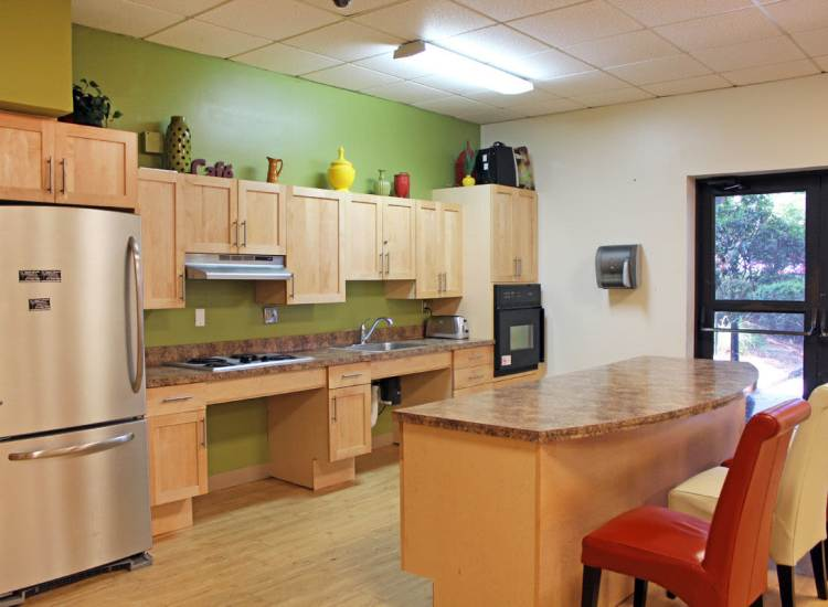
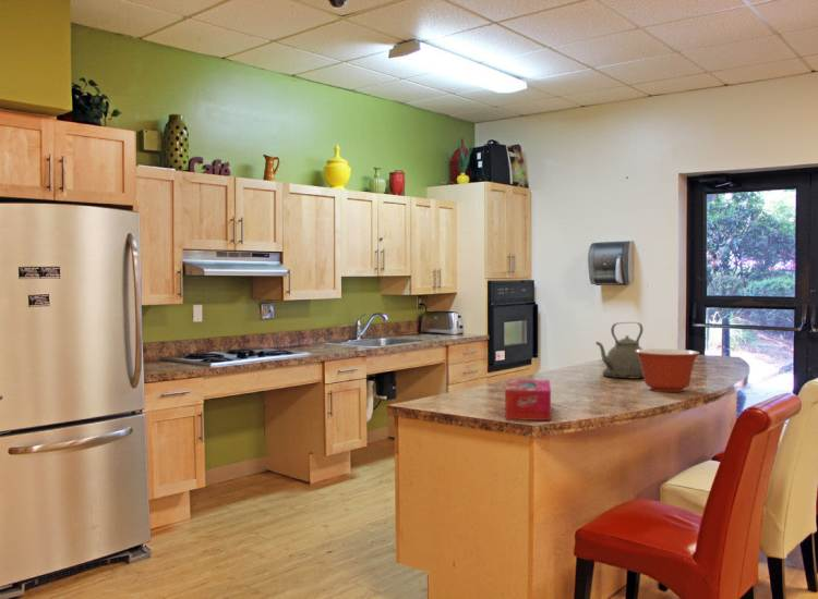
+ kettle [594,321,645,380]
+ mixing bowl [636,347,701,393]
+ tissue box [504,378,552,421]
